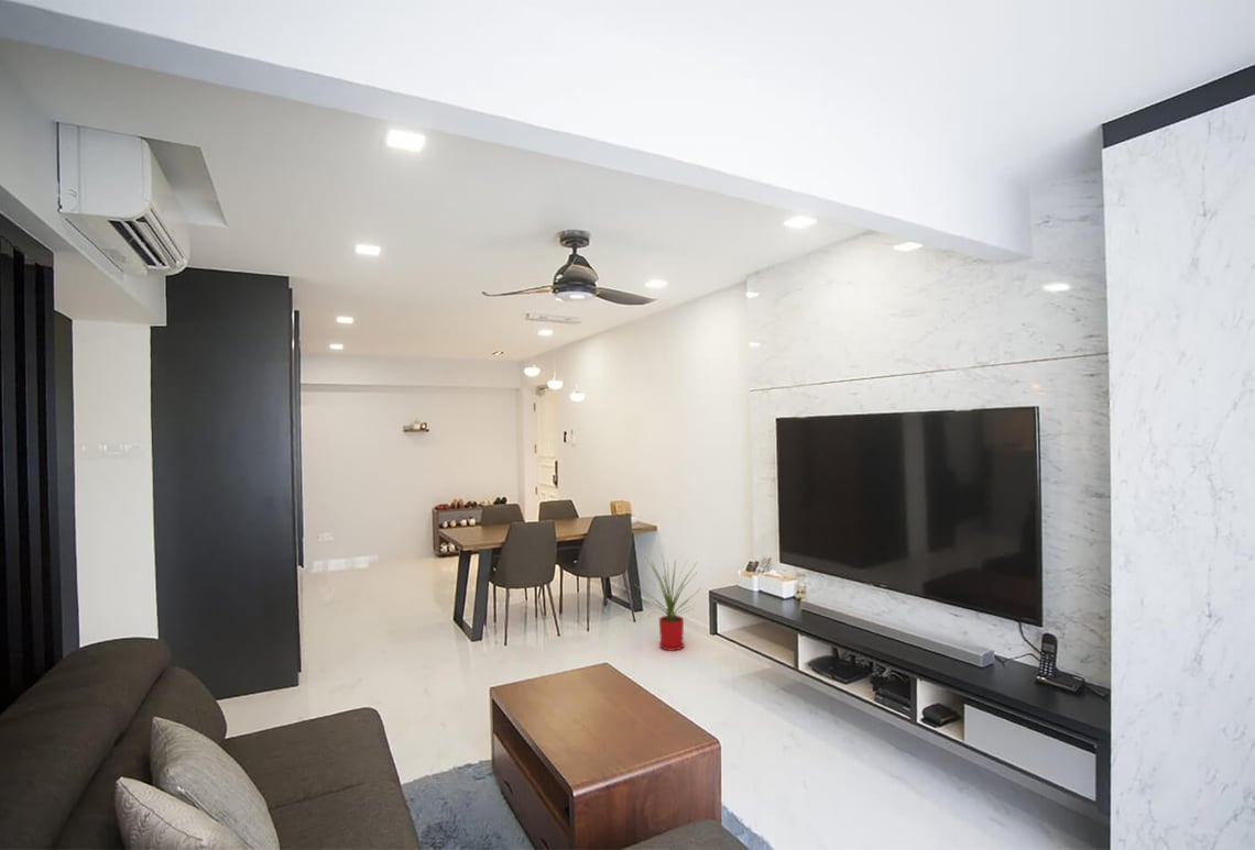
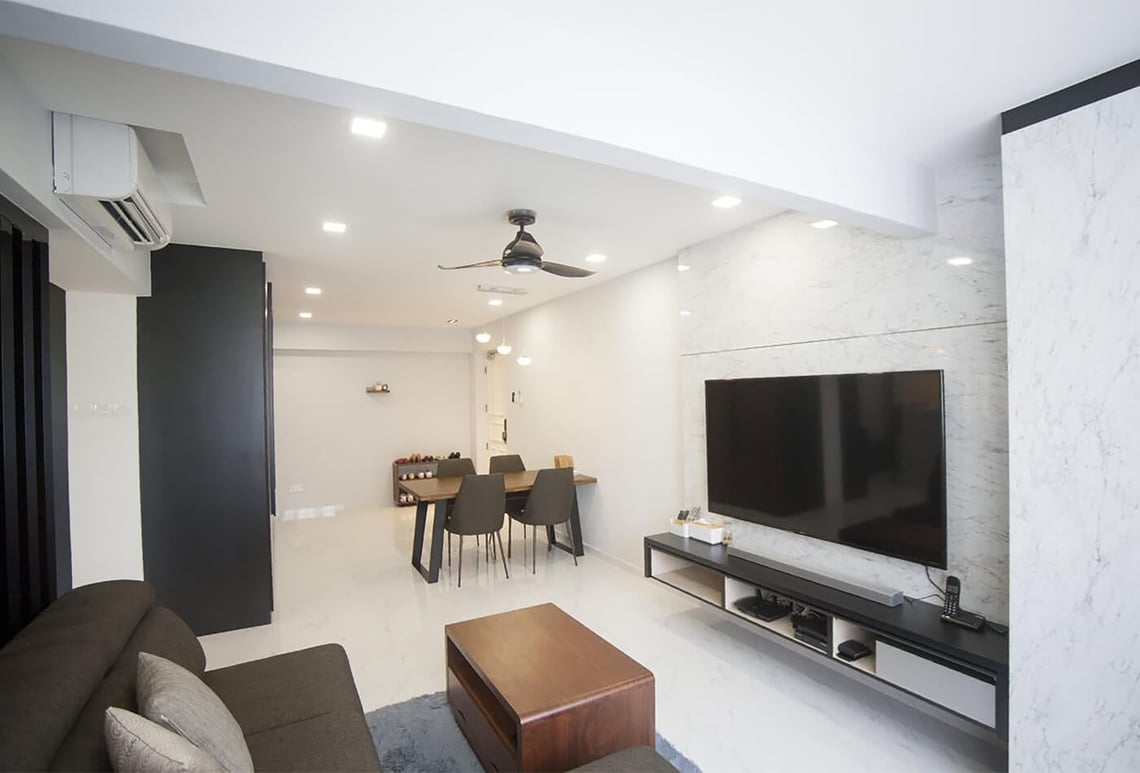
- house plant [635,552,701,652]
